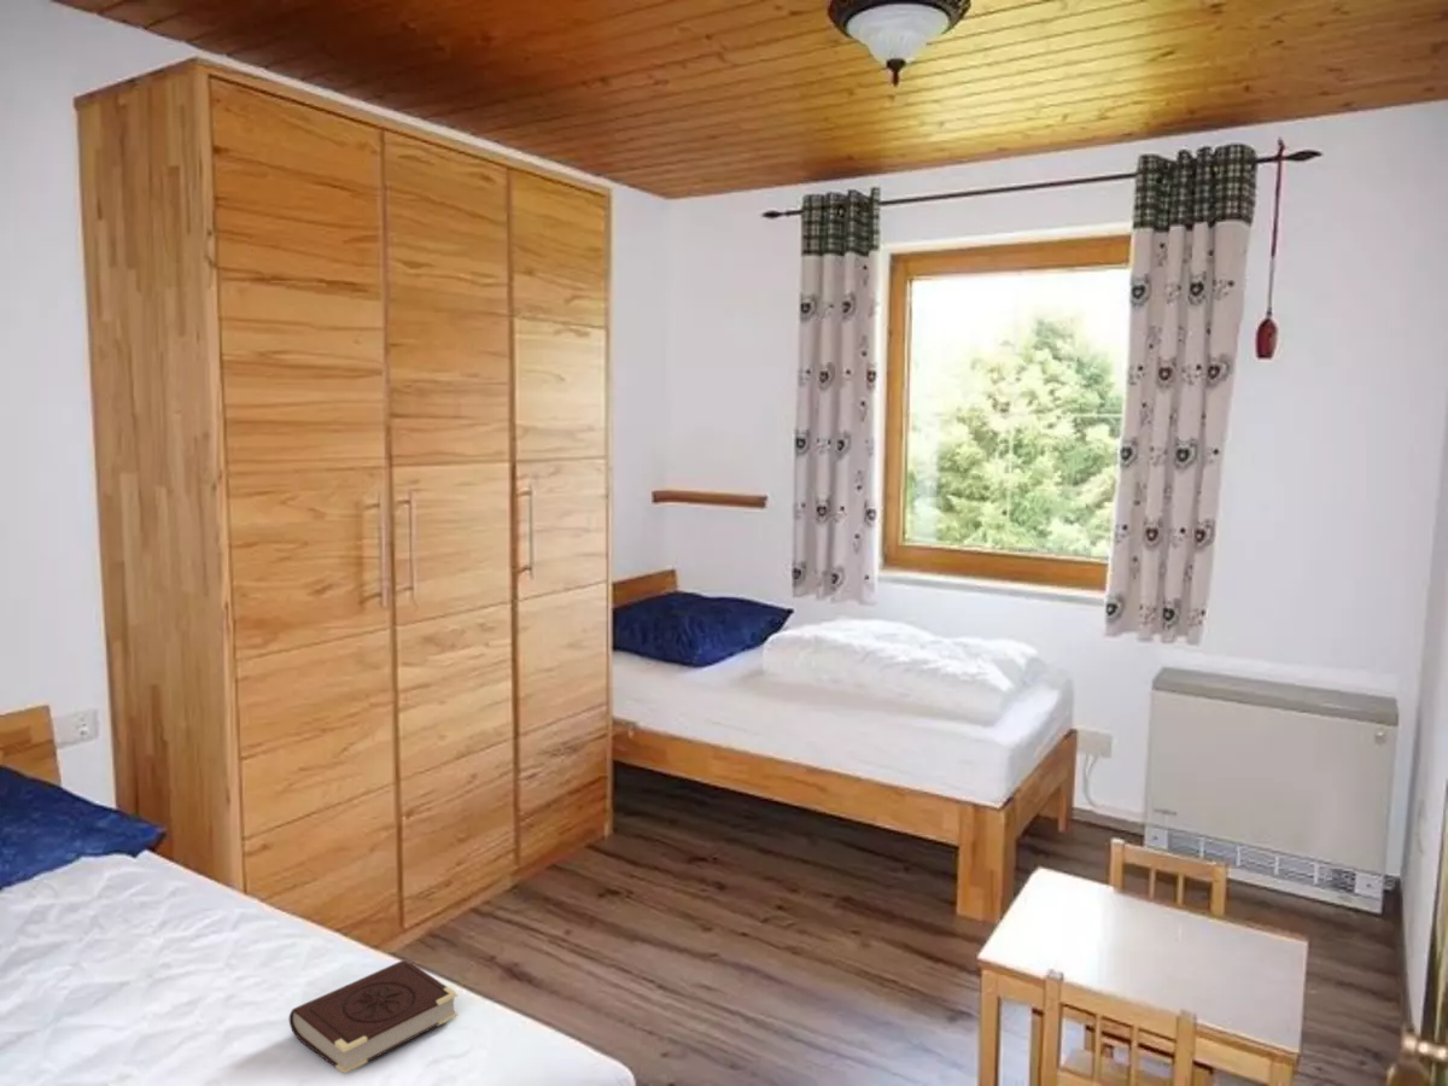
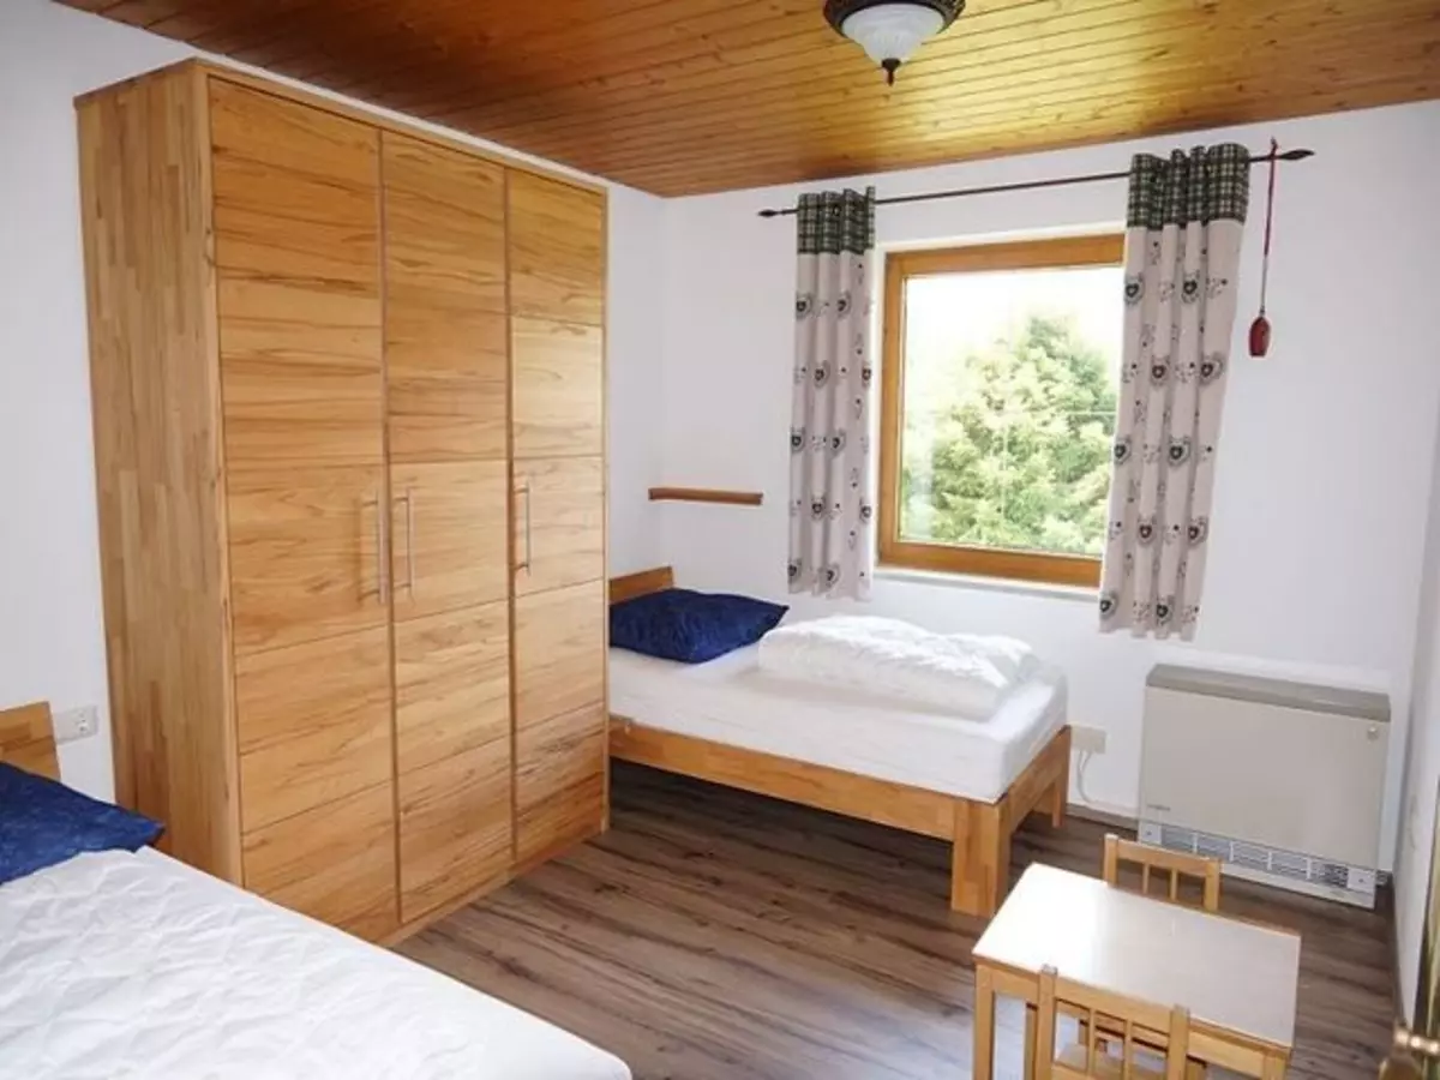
- book [288,959,460,1075]
